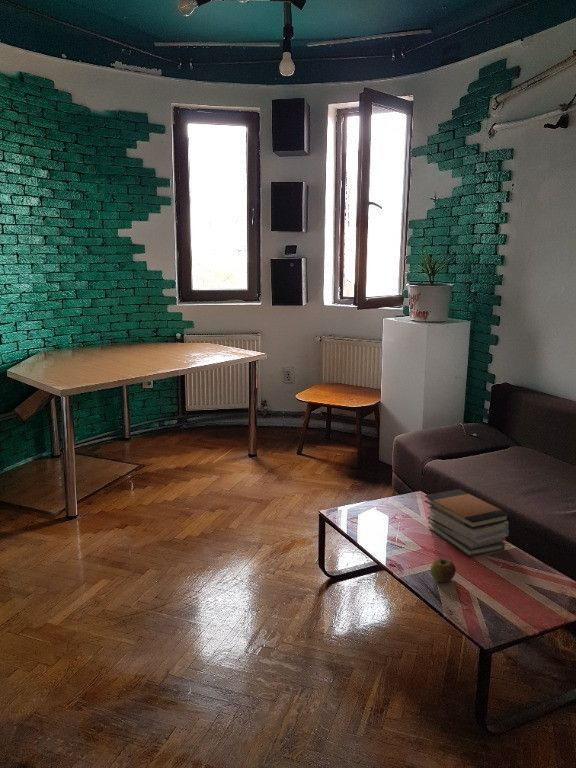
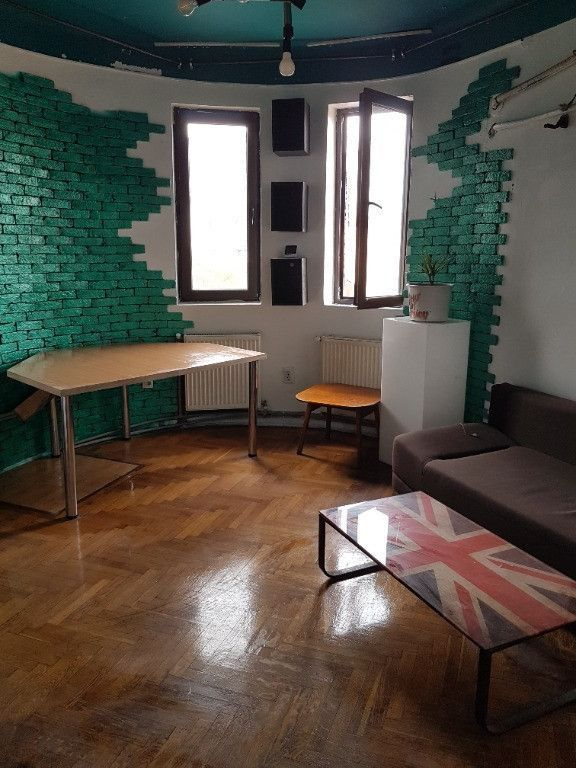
- apple [429,556,457,583]
- book stack [423,488,511,557]
